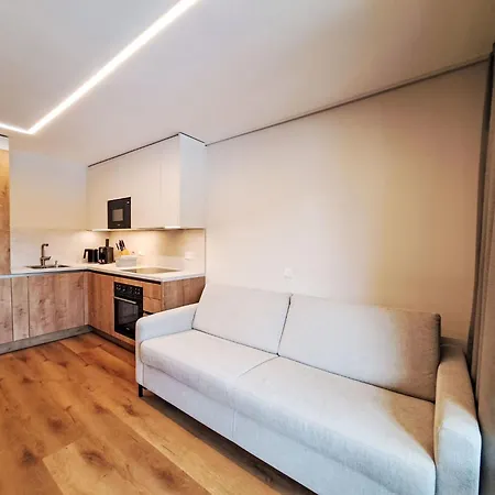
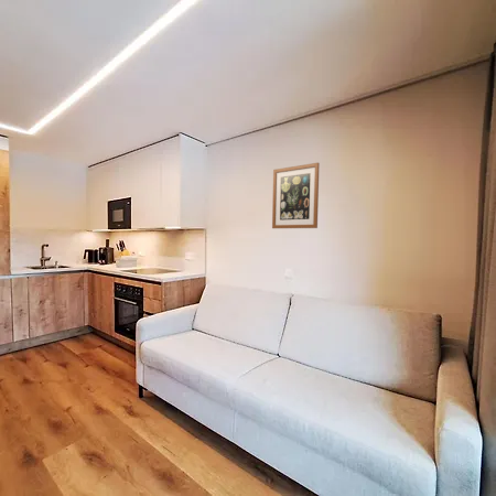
+ wall art [271,162,321,229]
